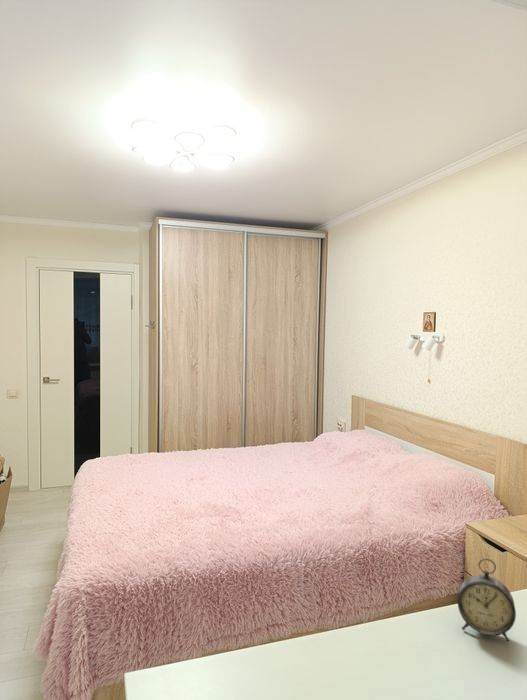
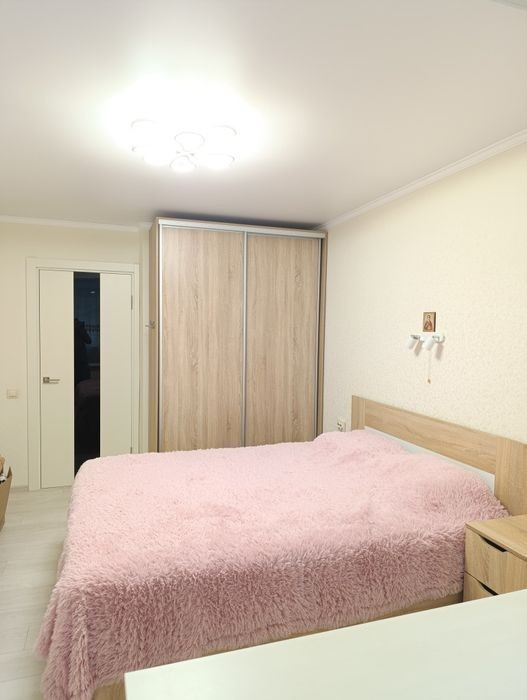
- alarm clock [457,557,517,642]
